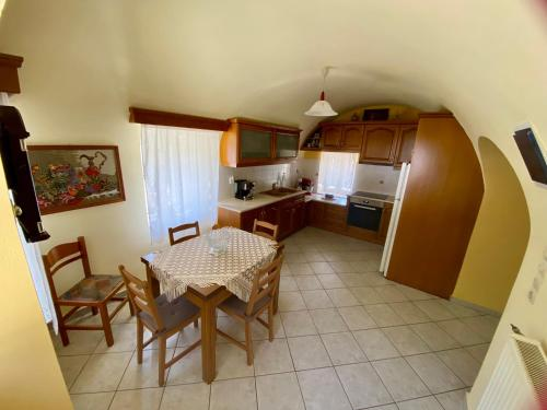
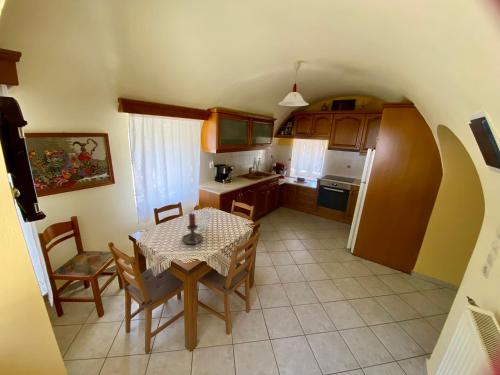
+ candle holder [181,212,204,247]
